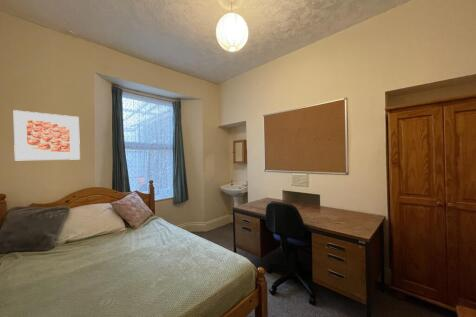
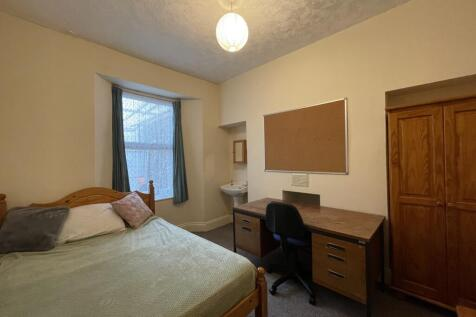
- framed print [13,109,81,161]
